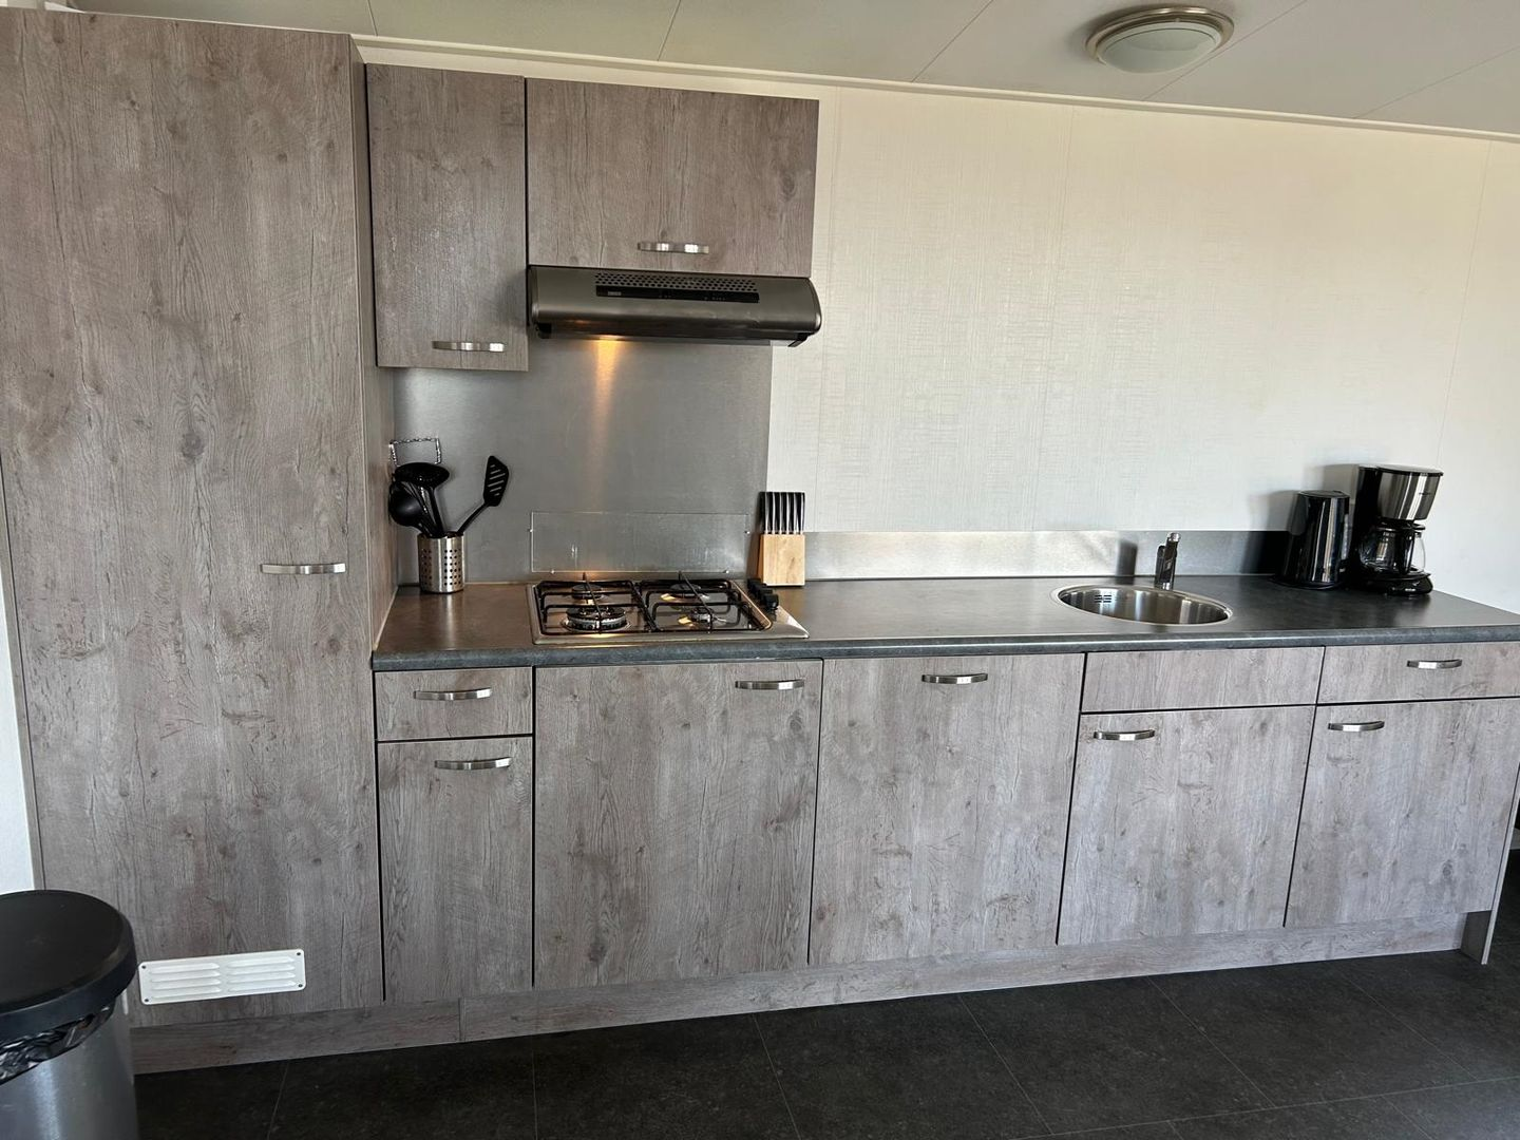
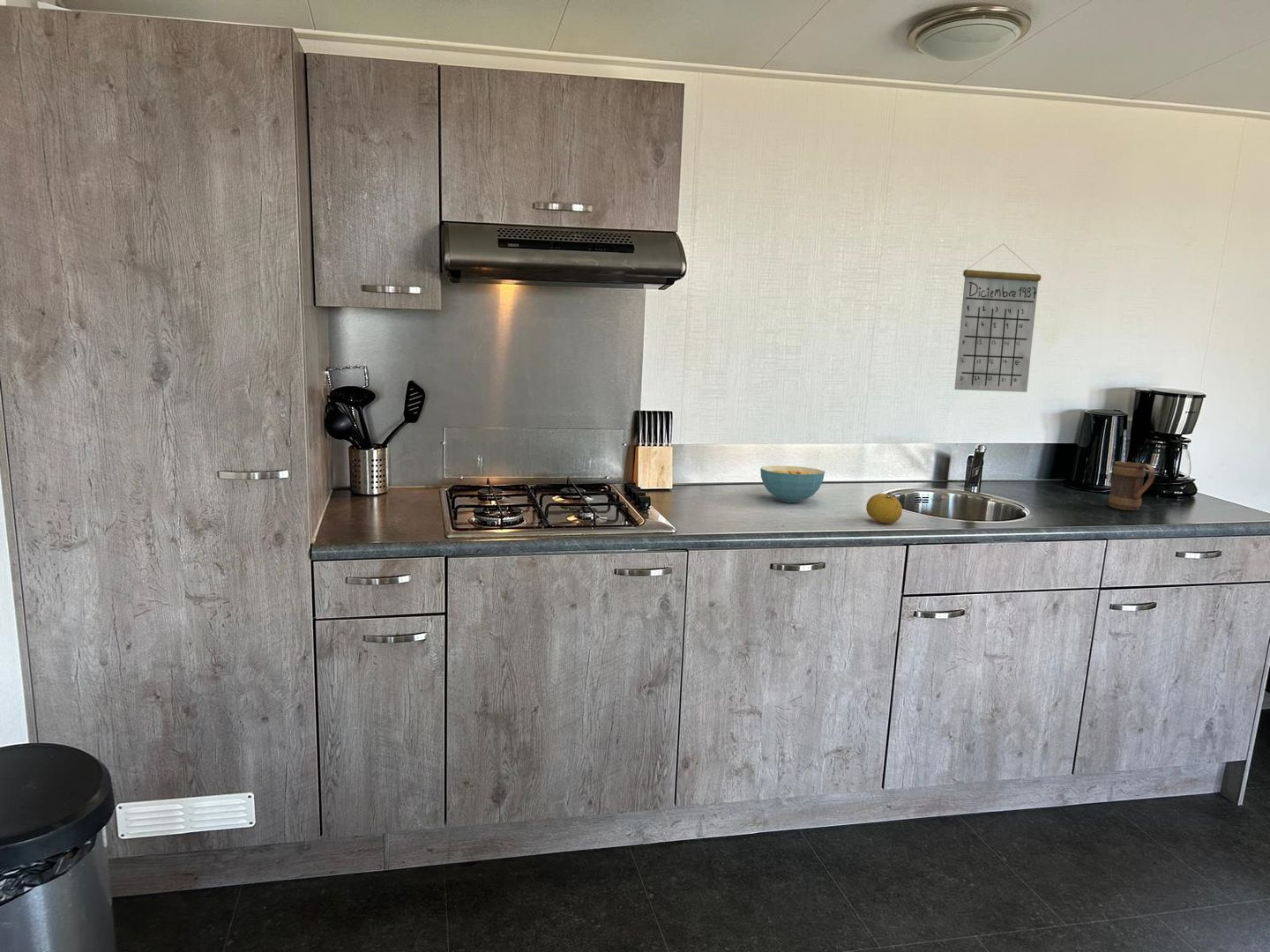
+ cereal bowl [759,465,826,503]
+ calendar [953,242,1042,393]
+ fruit [865,493,903,524]
+ mug [1108,461,1156,511]
